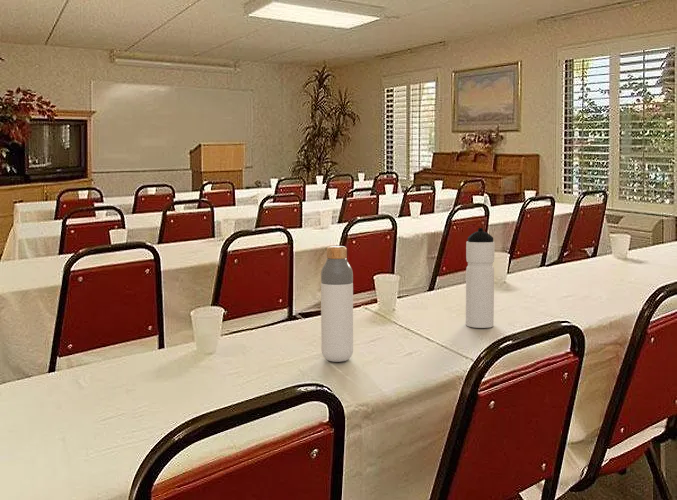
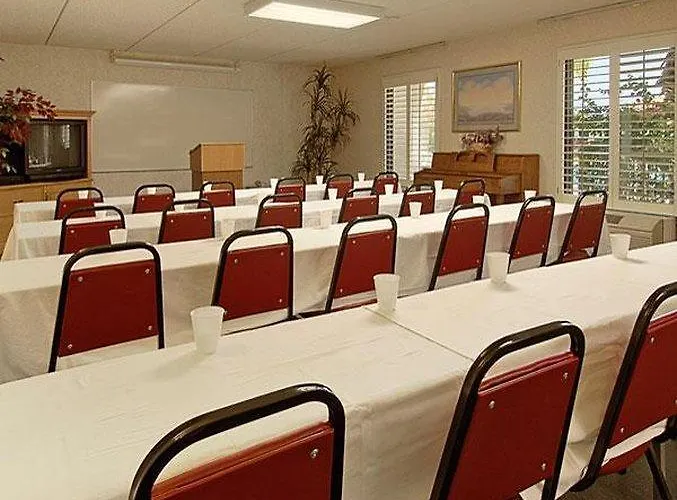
- bottle [320,245,354,363]
- water bottle [465,227,496,329]
